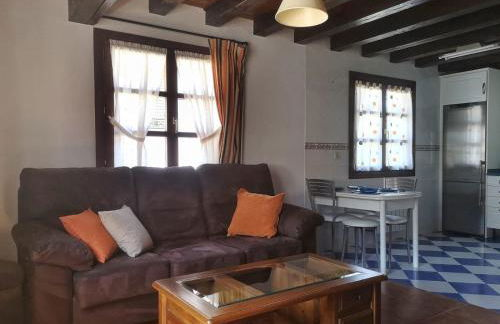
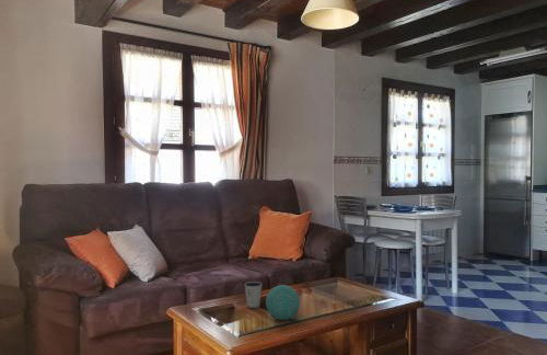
+ decorative ball [265,284,301,321]
+ dixie cup [243,280,264,309]
